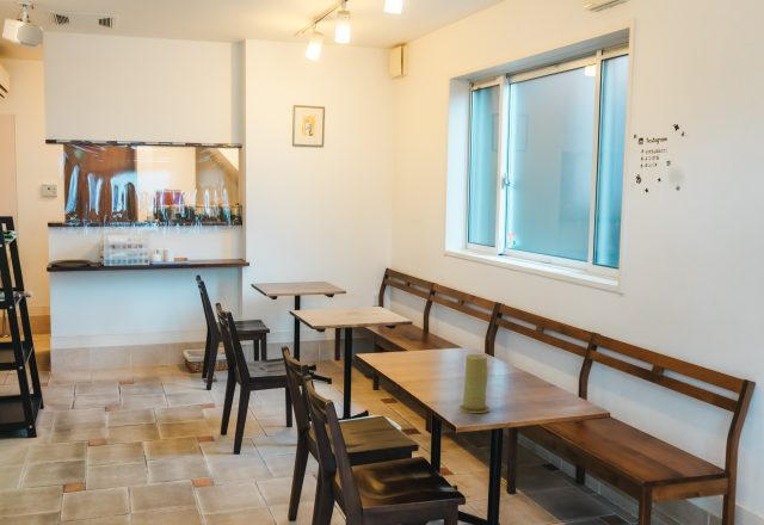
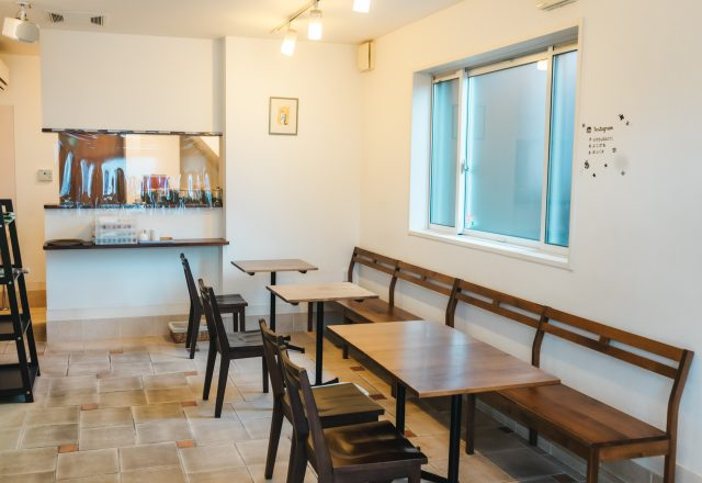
- candle [457,353,491,414]
